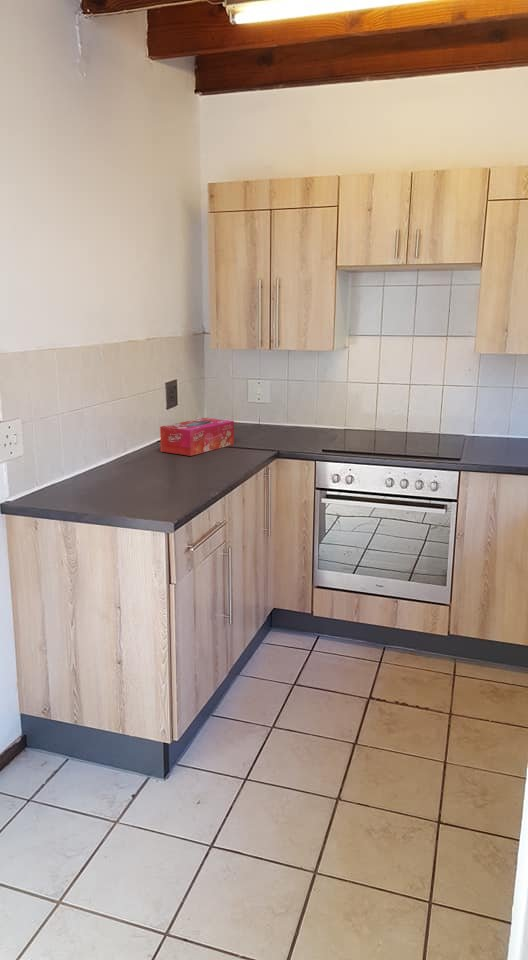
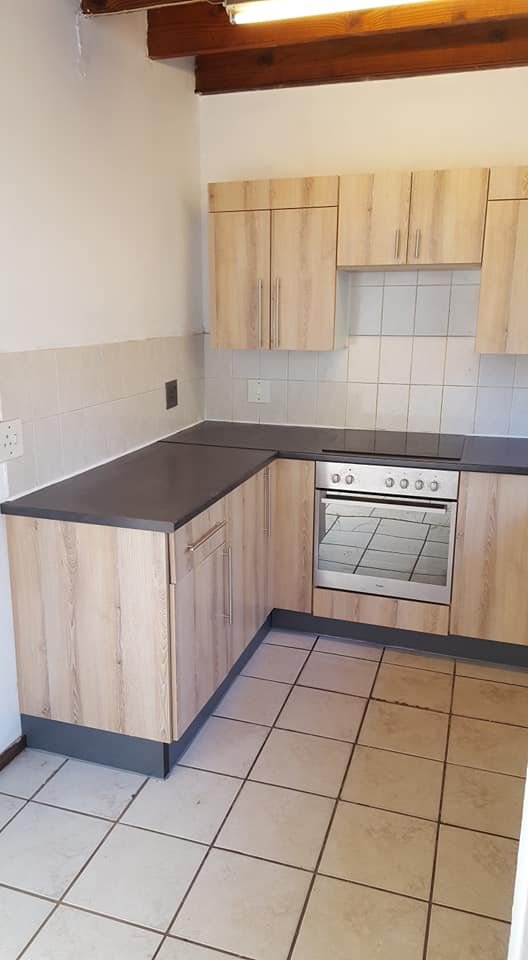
- tissue box [159,417,235,457]
